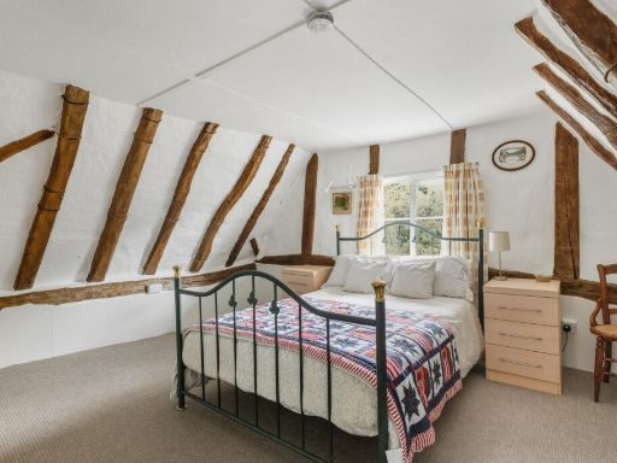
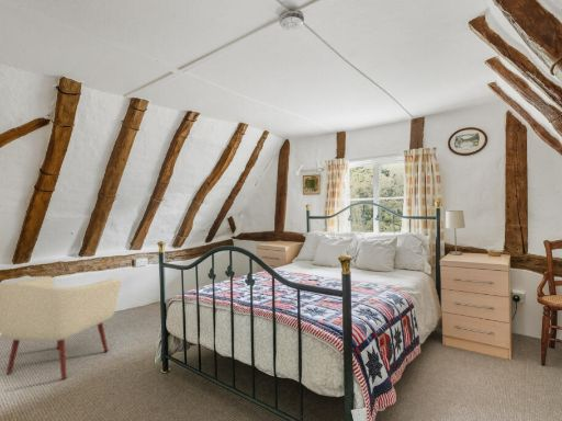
+ armchair [0,275,123,380]
